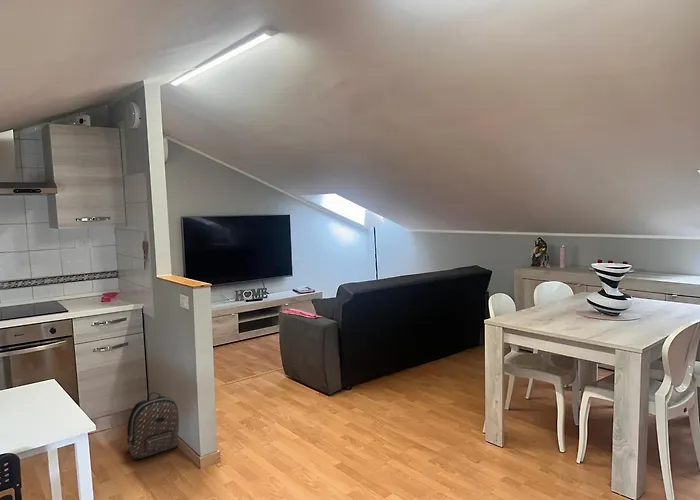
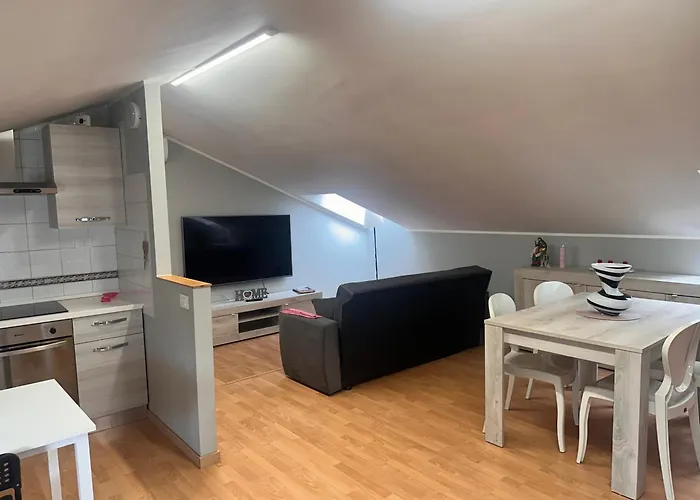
- backpack [126,391,180,461]
